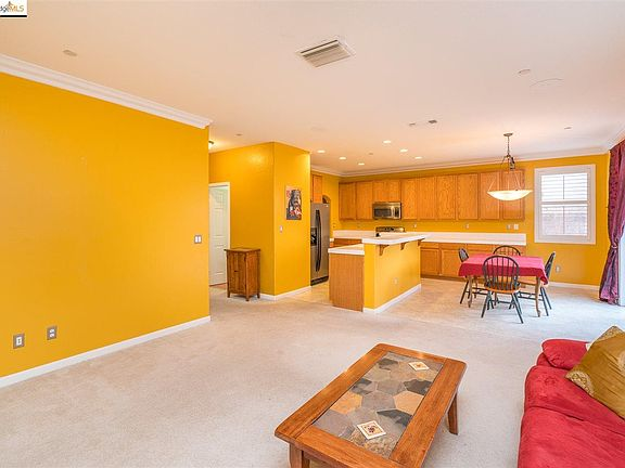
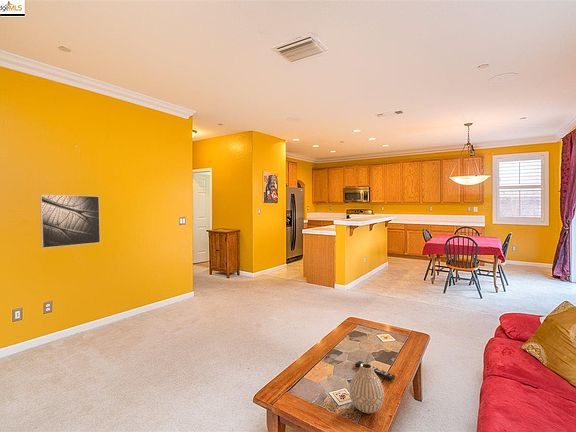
+ remote control [354,360,396,381]
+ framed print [39,194,101,249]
+ vase [348,362,385,414]
